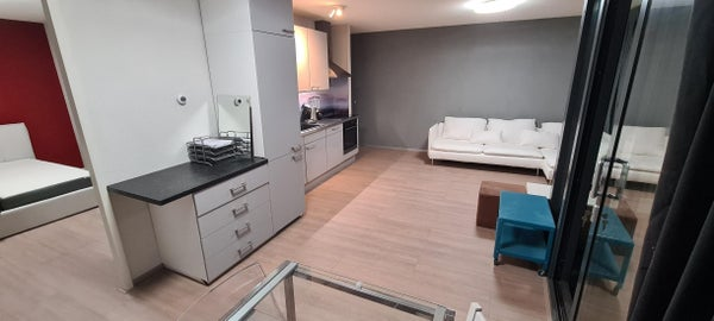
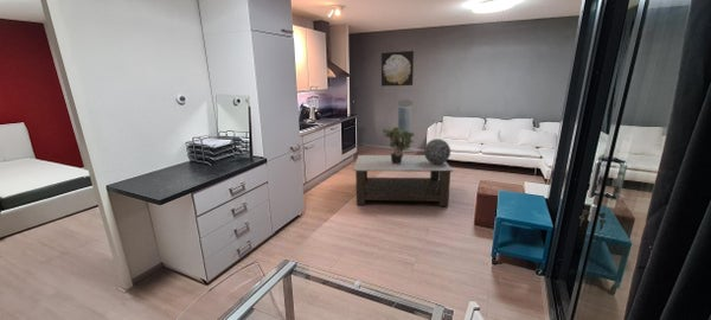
+ decorative sphere [423,137,451,165]
+ coffee table [353,154,454,207]
+ air purifier [392,98,416,153]
+ wall art [380,50,415,88]
+ potted plant [380,126,416,165]
